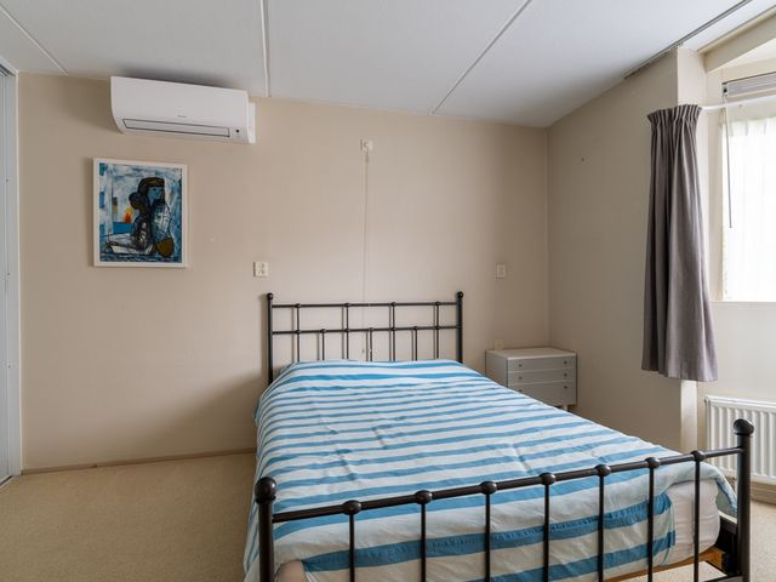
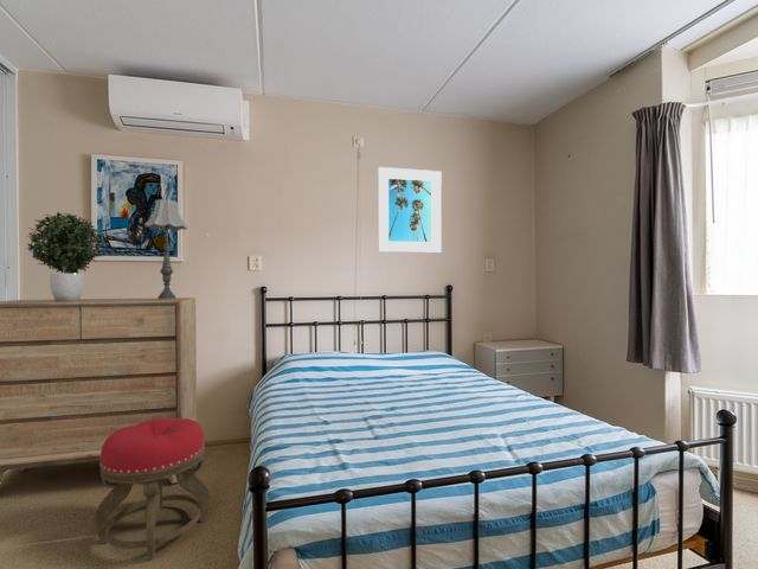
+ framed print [377,166,443,254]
+ potted plant [25,211,105,301]
+ dresser [0,296,198,485]
+ table lamp [143,198,190,300]
+ stool [94,418,211,560]
